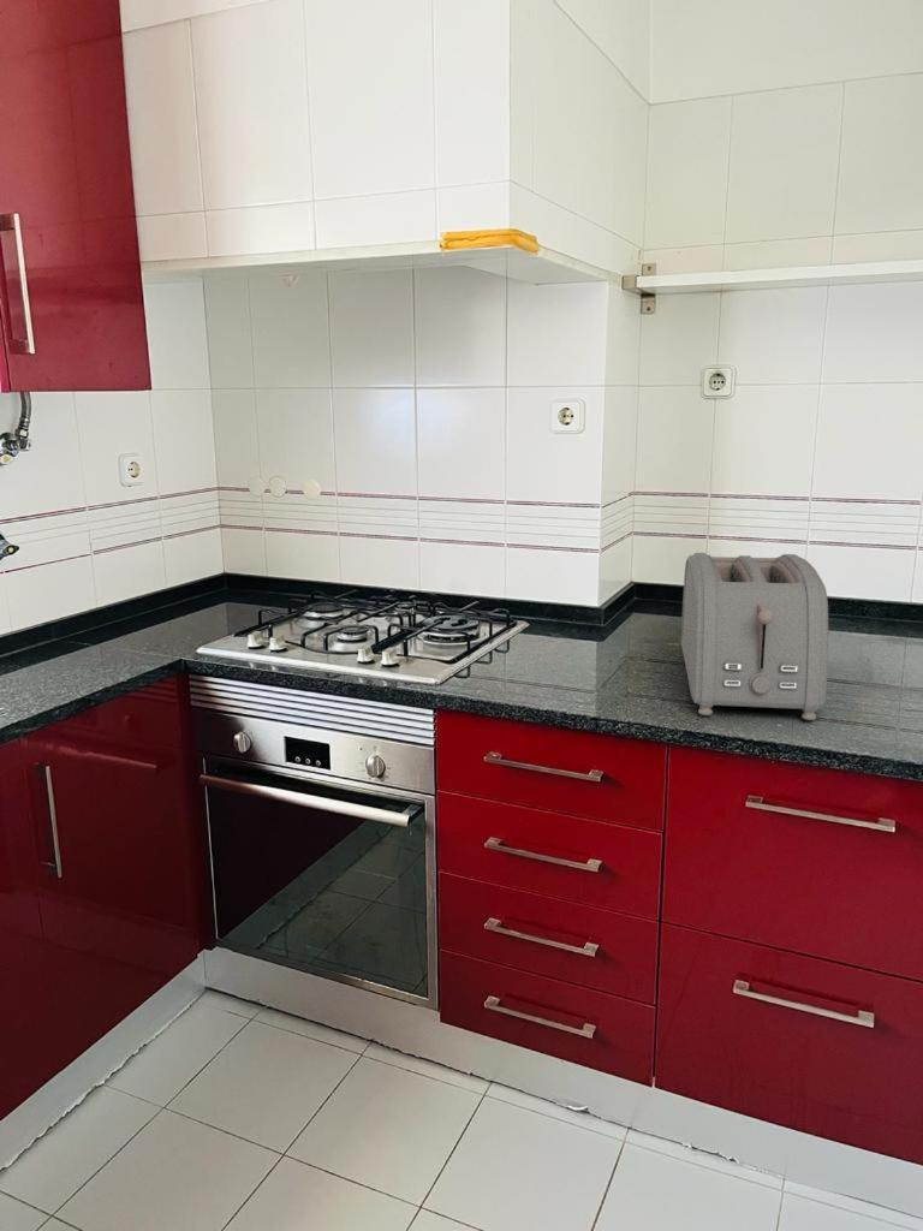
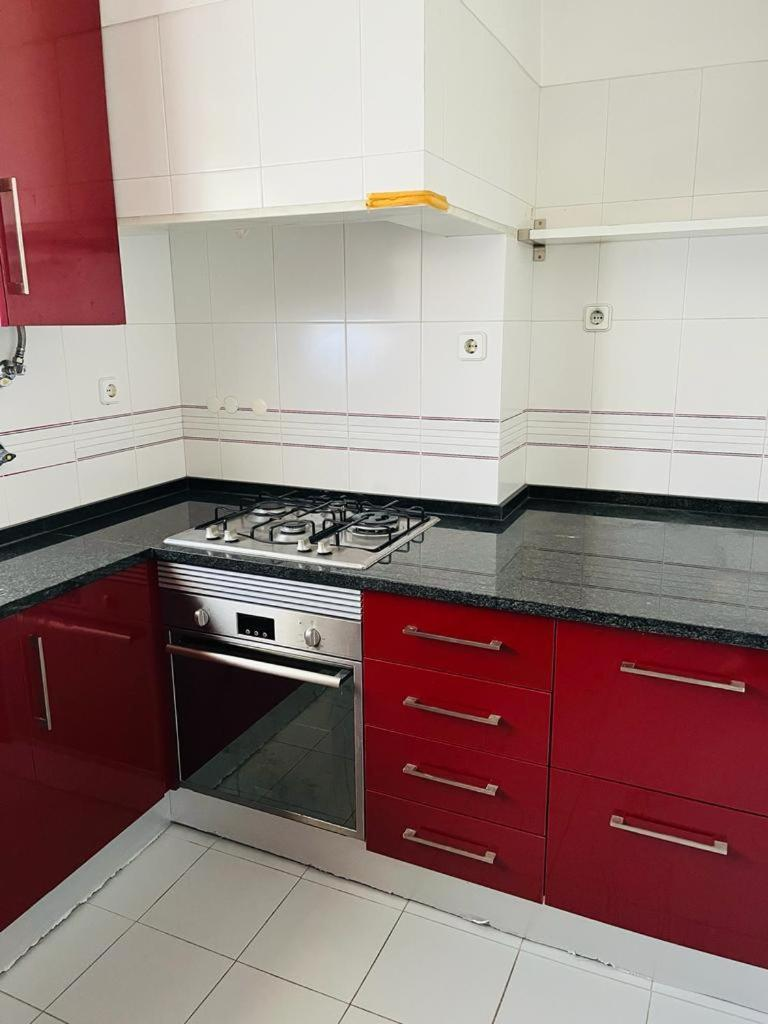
- toaster [680,552,829,721]
